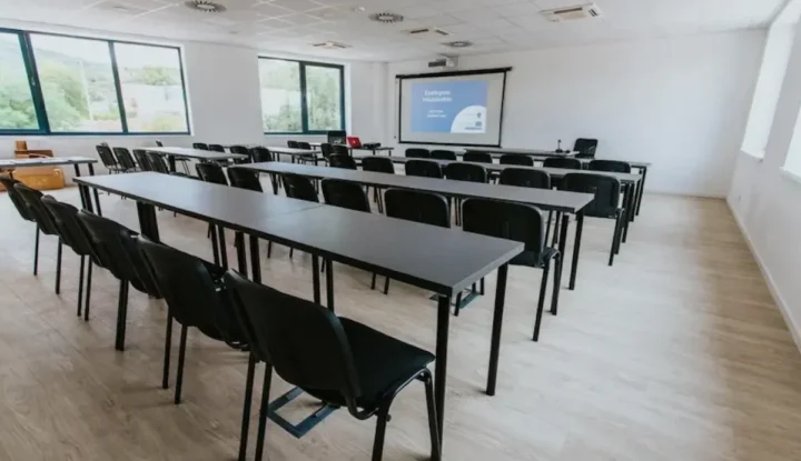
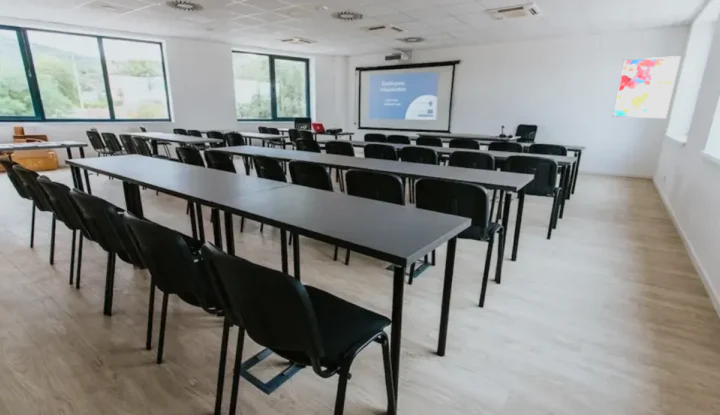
+ wall art [611,55,682,119]
